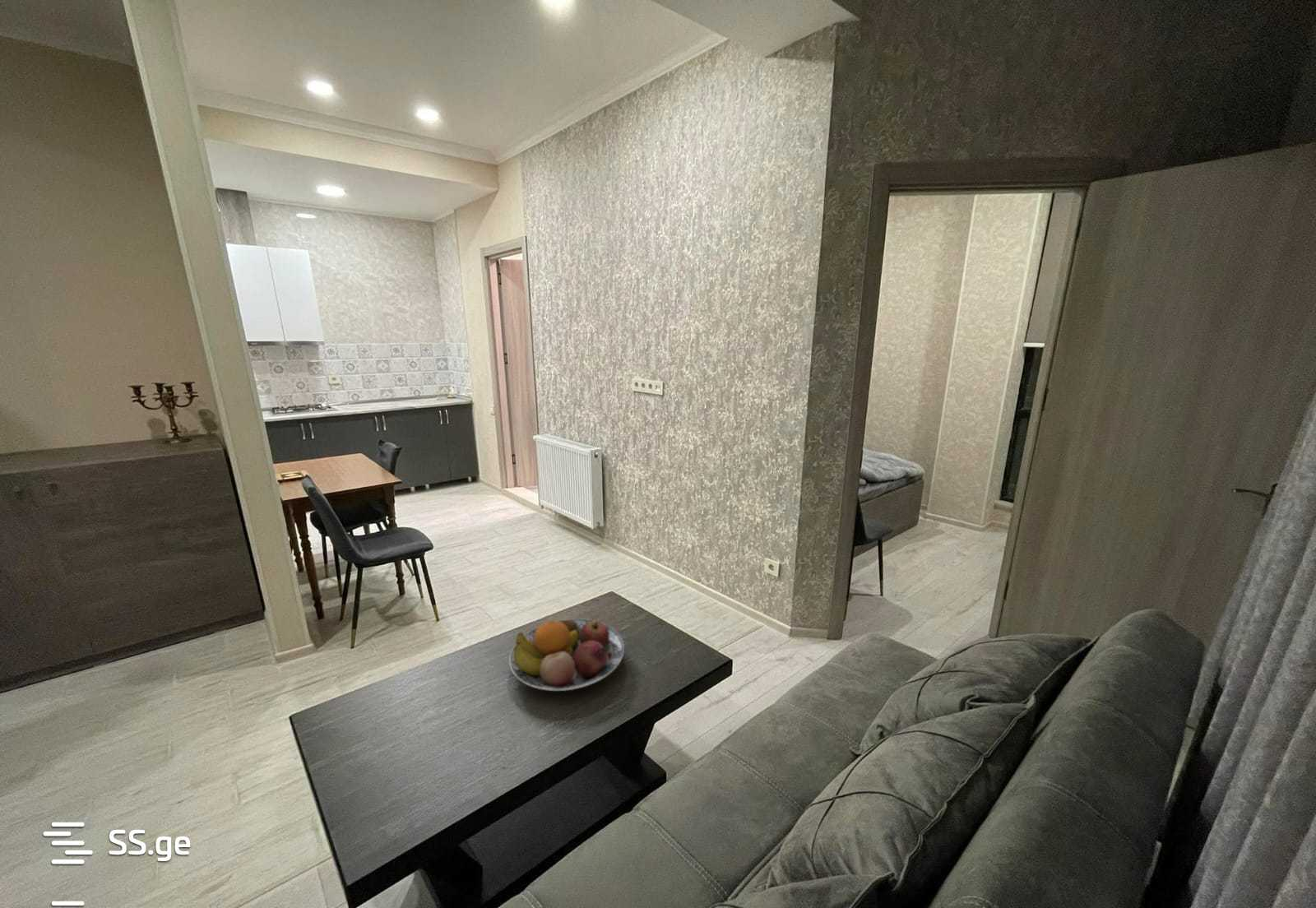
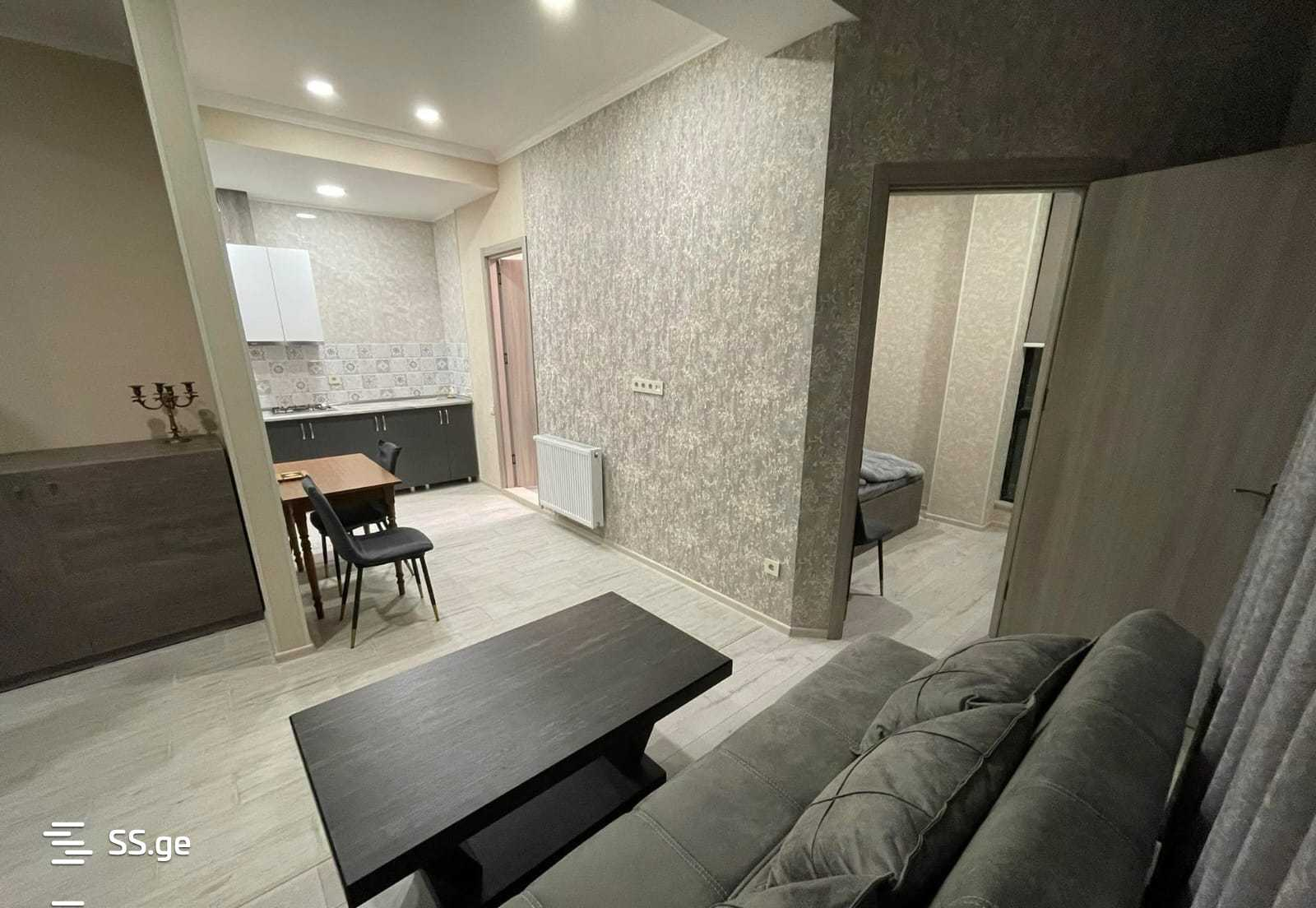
- fruit bowl [508,618,625,692]
